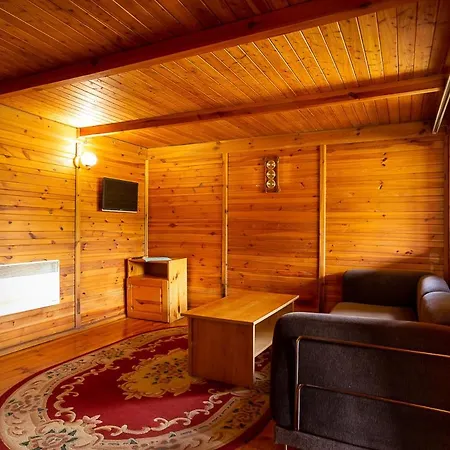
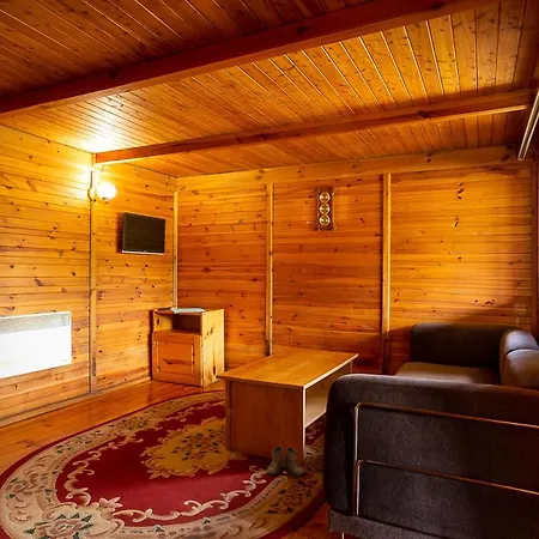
+ boots [266,446,304,478]
